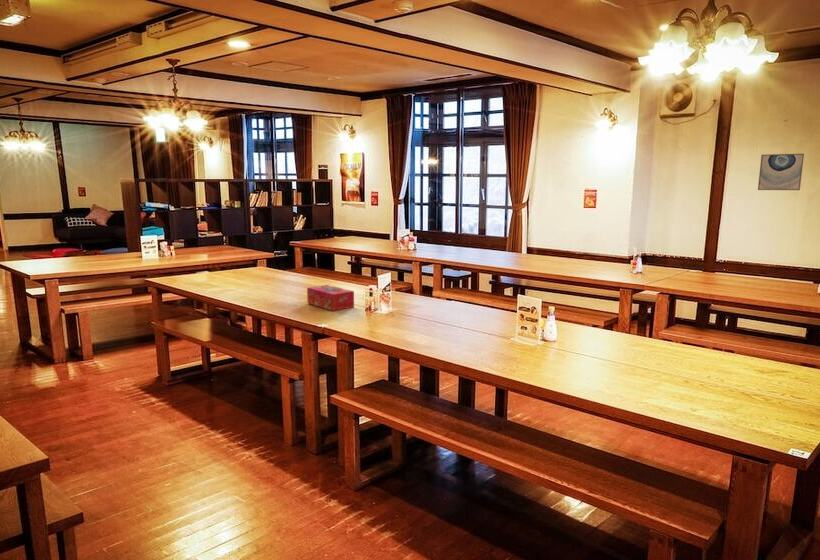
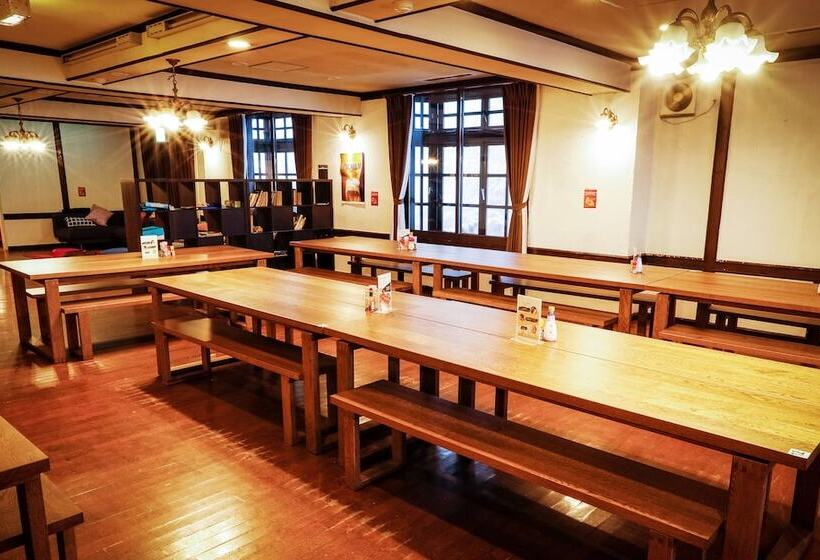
- wall art [757,153,805,191]
- tissue box [306,284,355,312]
